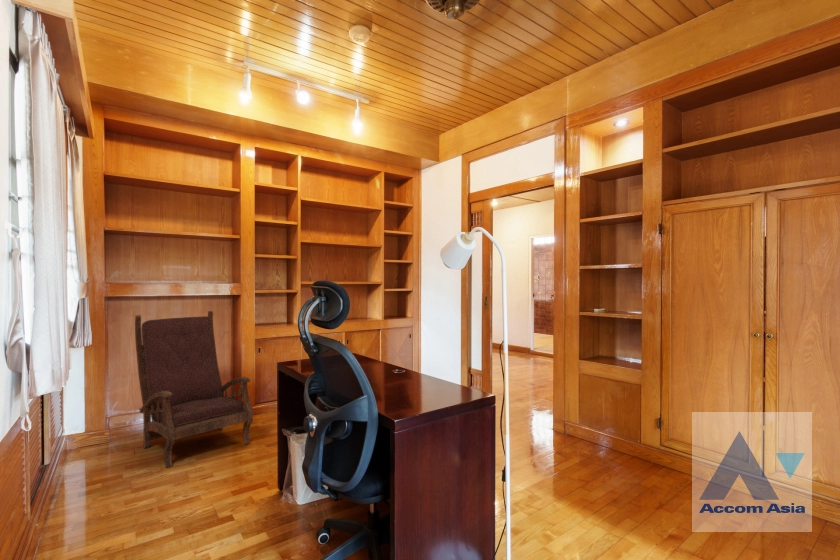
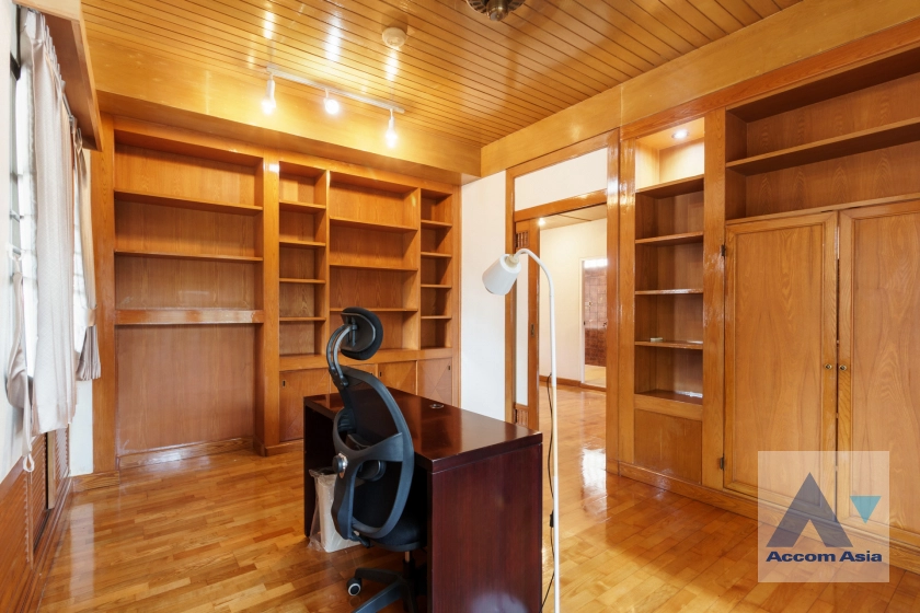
- armchair [134,310,254,469]
